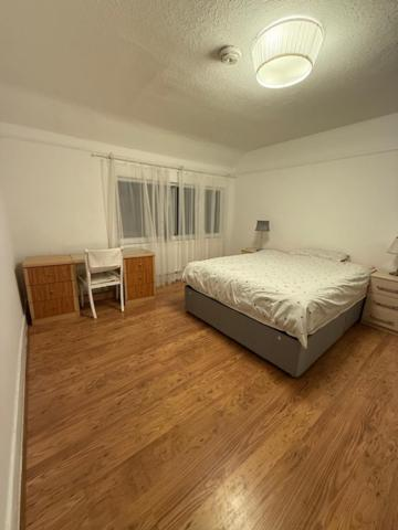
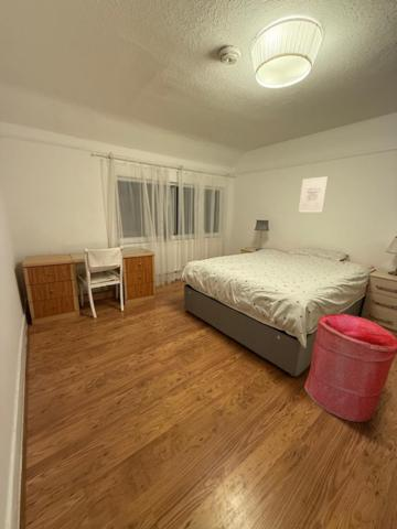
+ wall art [298,175,329,214]
+ laundry hamper [303,313,397,423]
